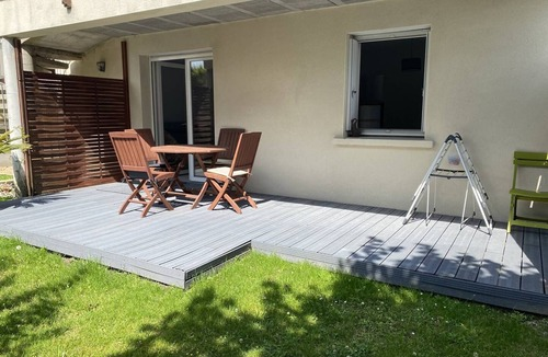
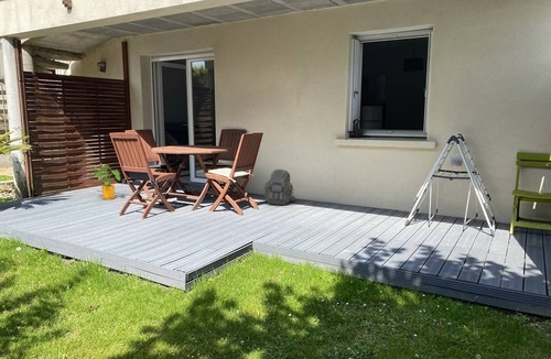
+ house plant [90,164,121,200]
+ backpack [262,168,296,206]
